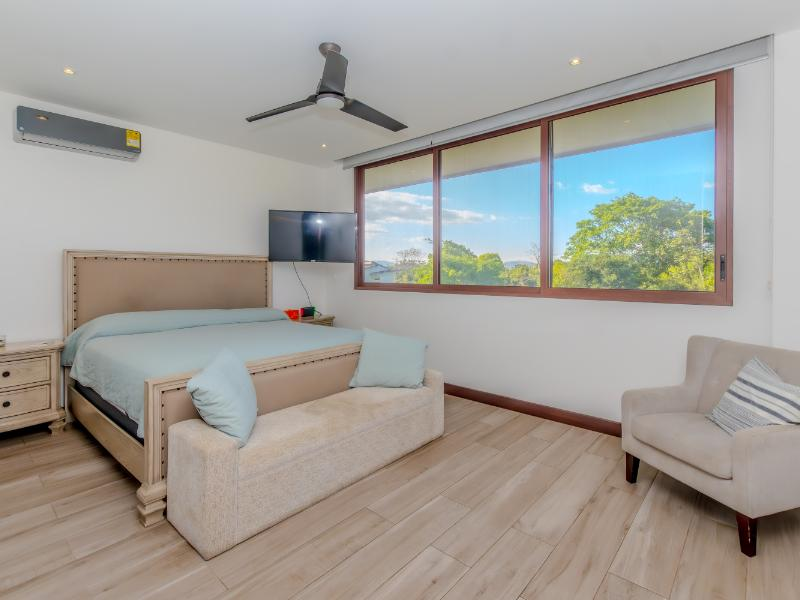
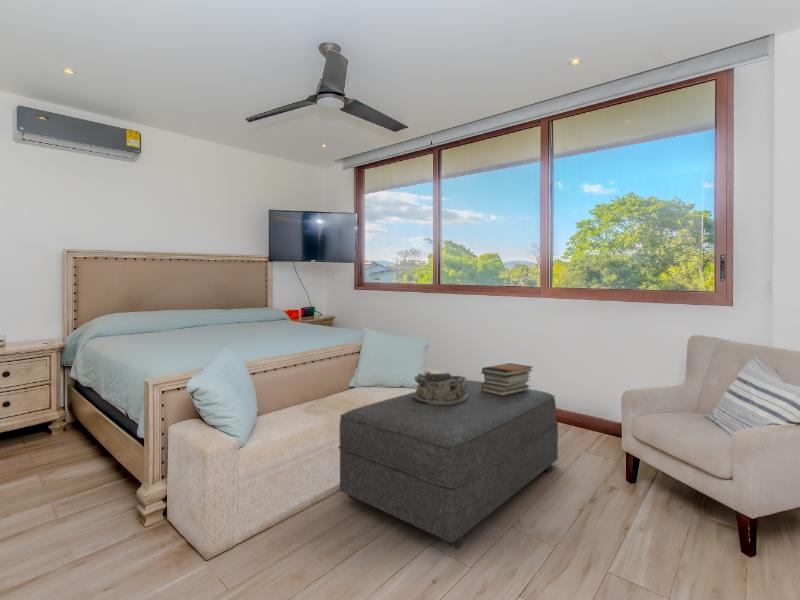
+ ottoman [337,379,559,550]
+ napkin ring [413,371,468,405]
+ book stack [480,362,534,396]
